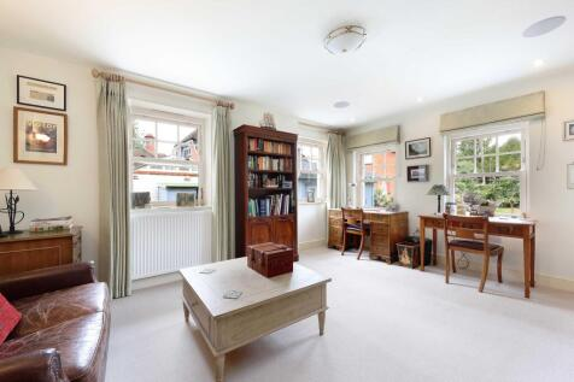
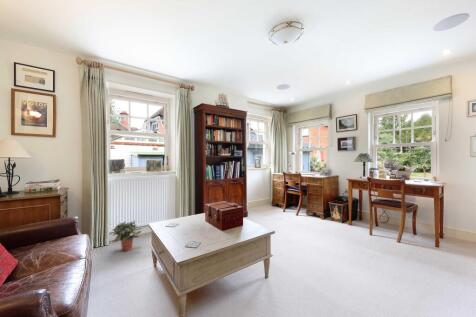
+ potted plant [111,219,143,252]
